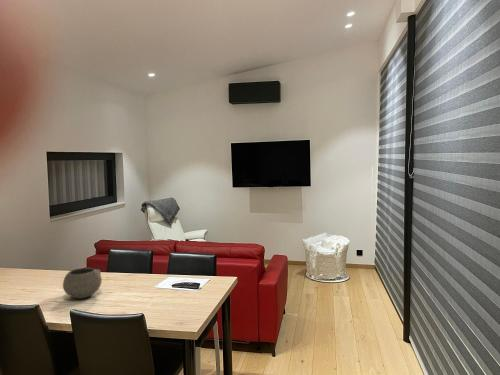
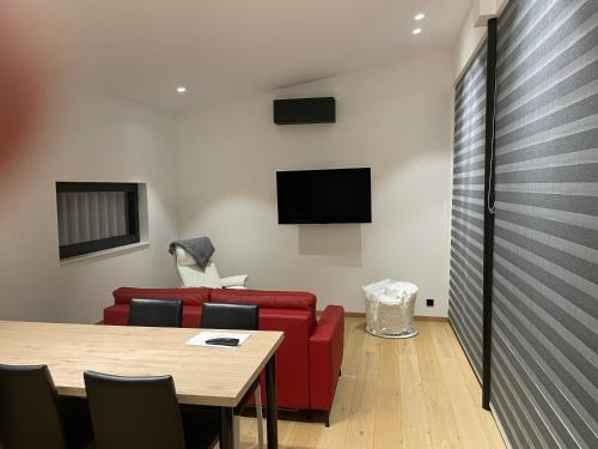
- bowl [62,267,103,300]
